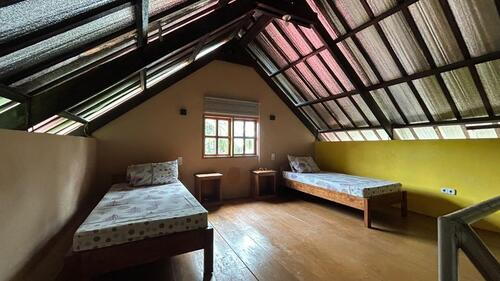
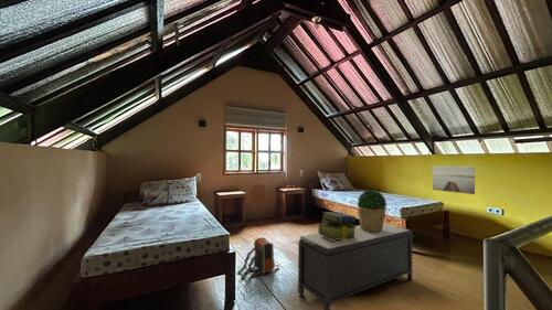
+ wall art [432,165,476,195]
+ potted plant [357,189,388,232]
+ stack of books [318,211,357,240]
+ backpack [236,236,280,280]
+ bench [296,223,415,310]
